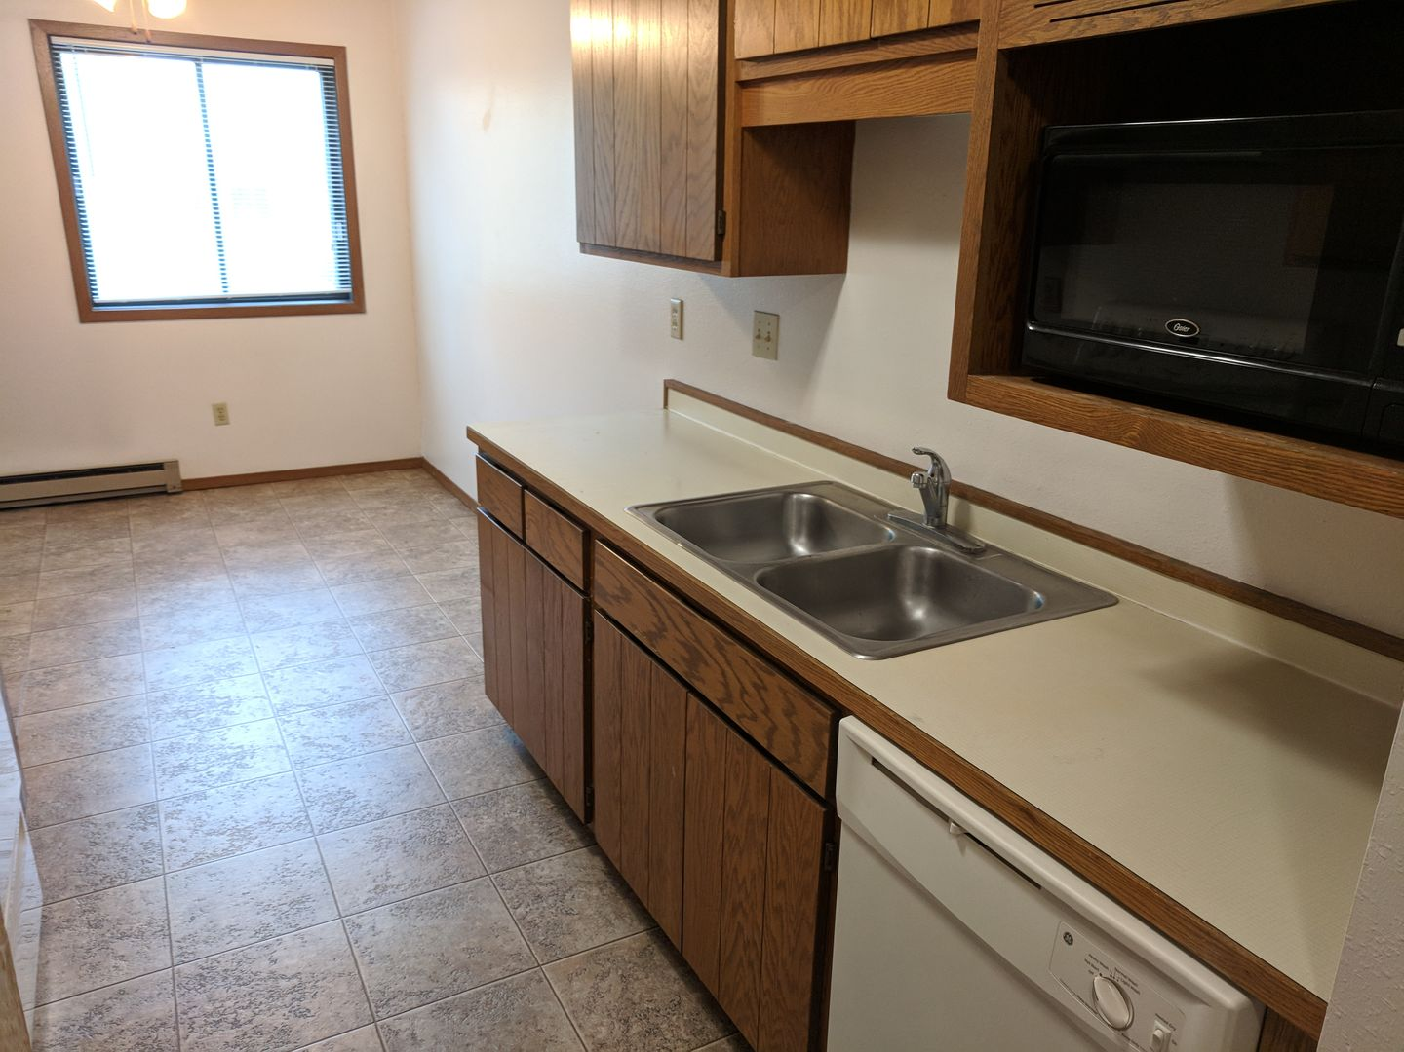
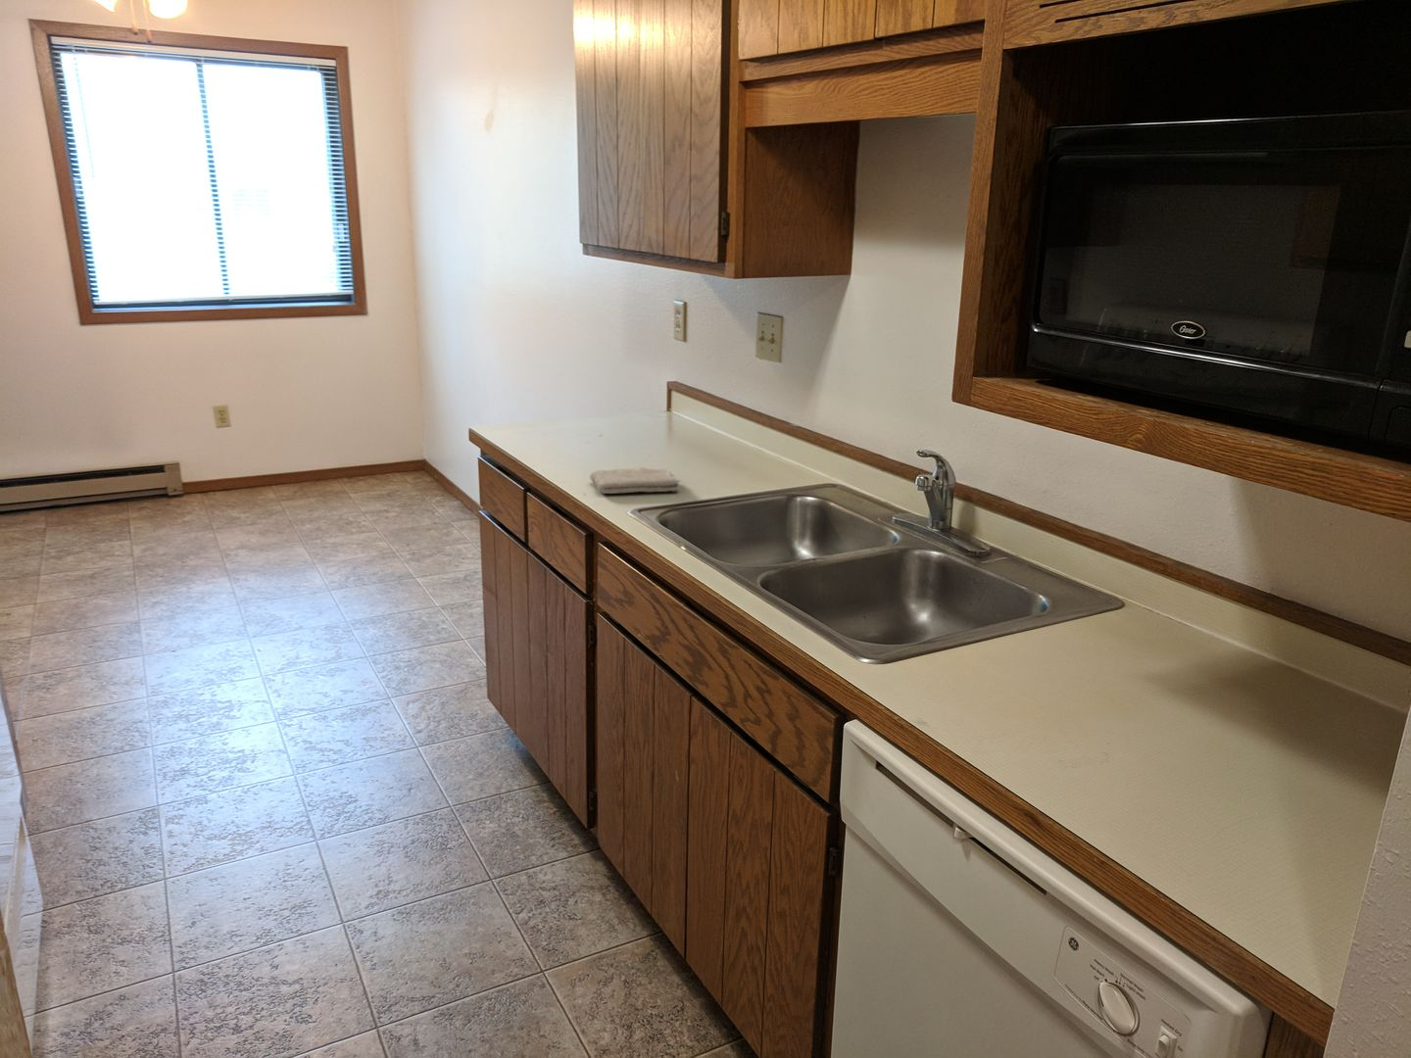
+ washcloth [589,467,682,495]
